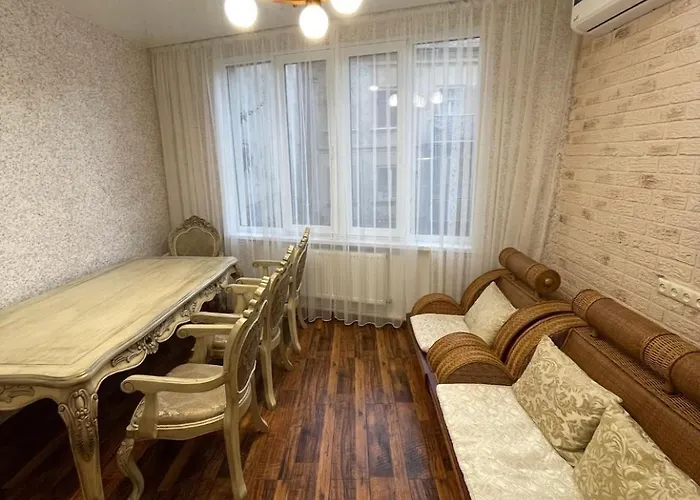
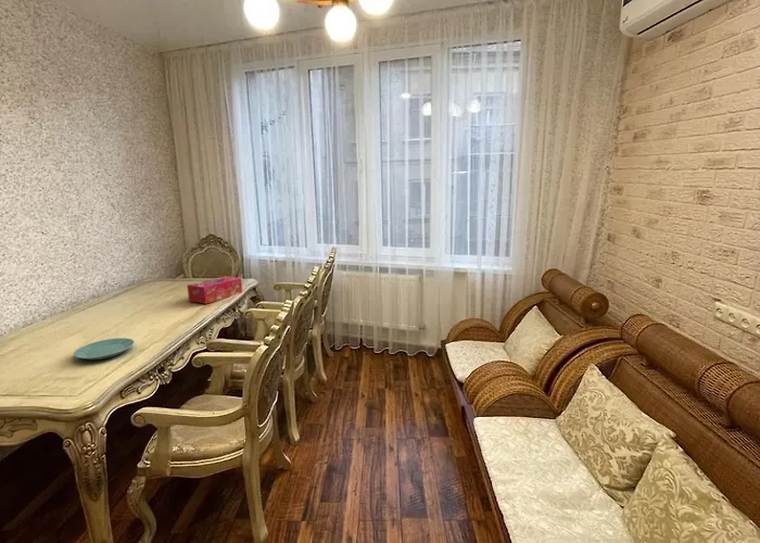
+ tissue box [186,275,243,305]
+ plate [73,337,136,361]
